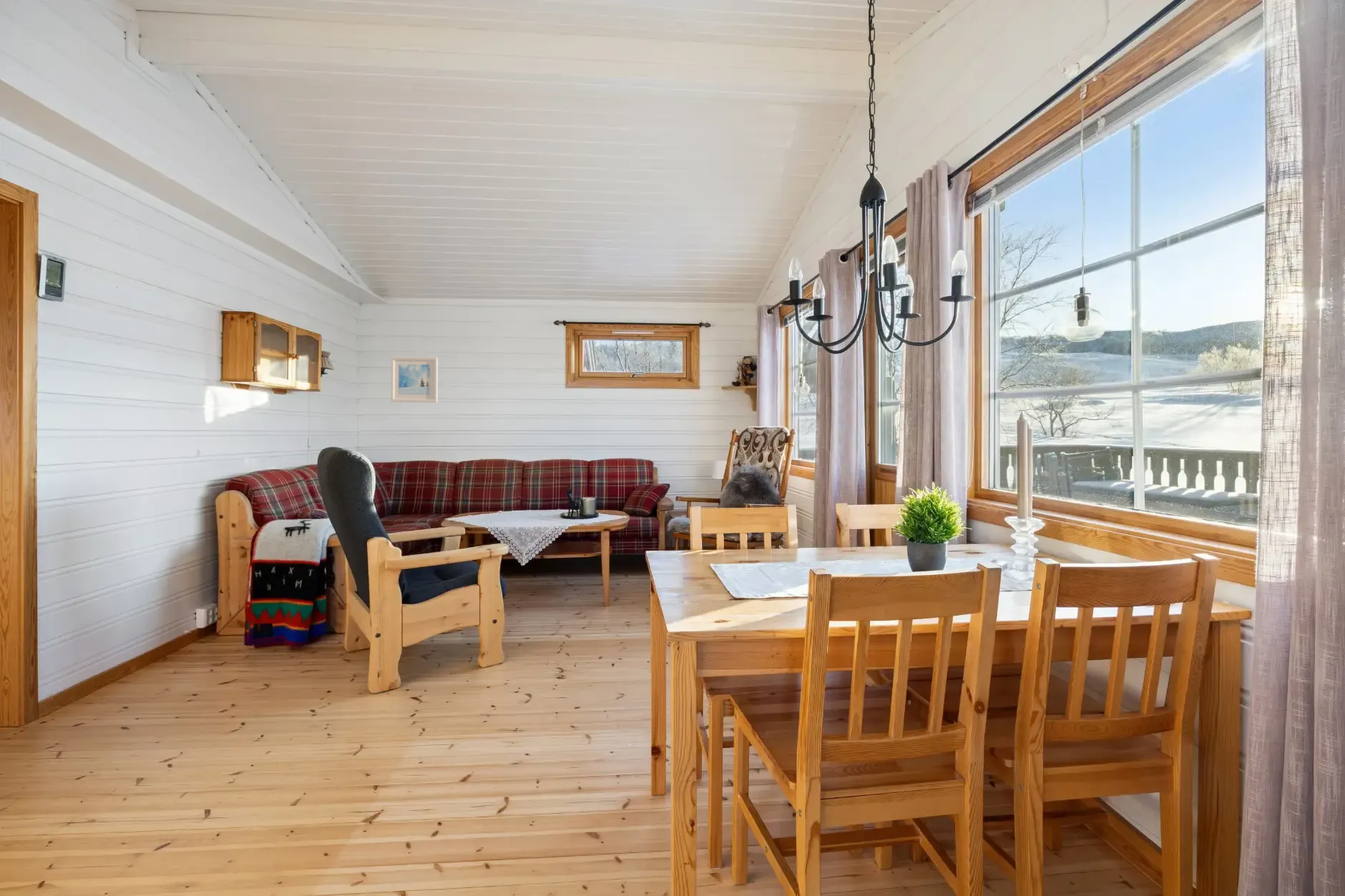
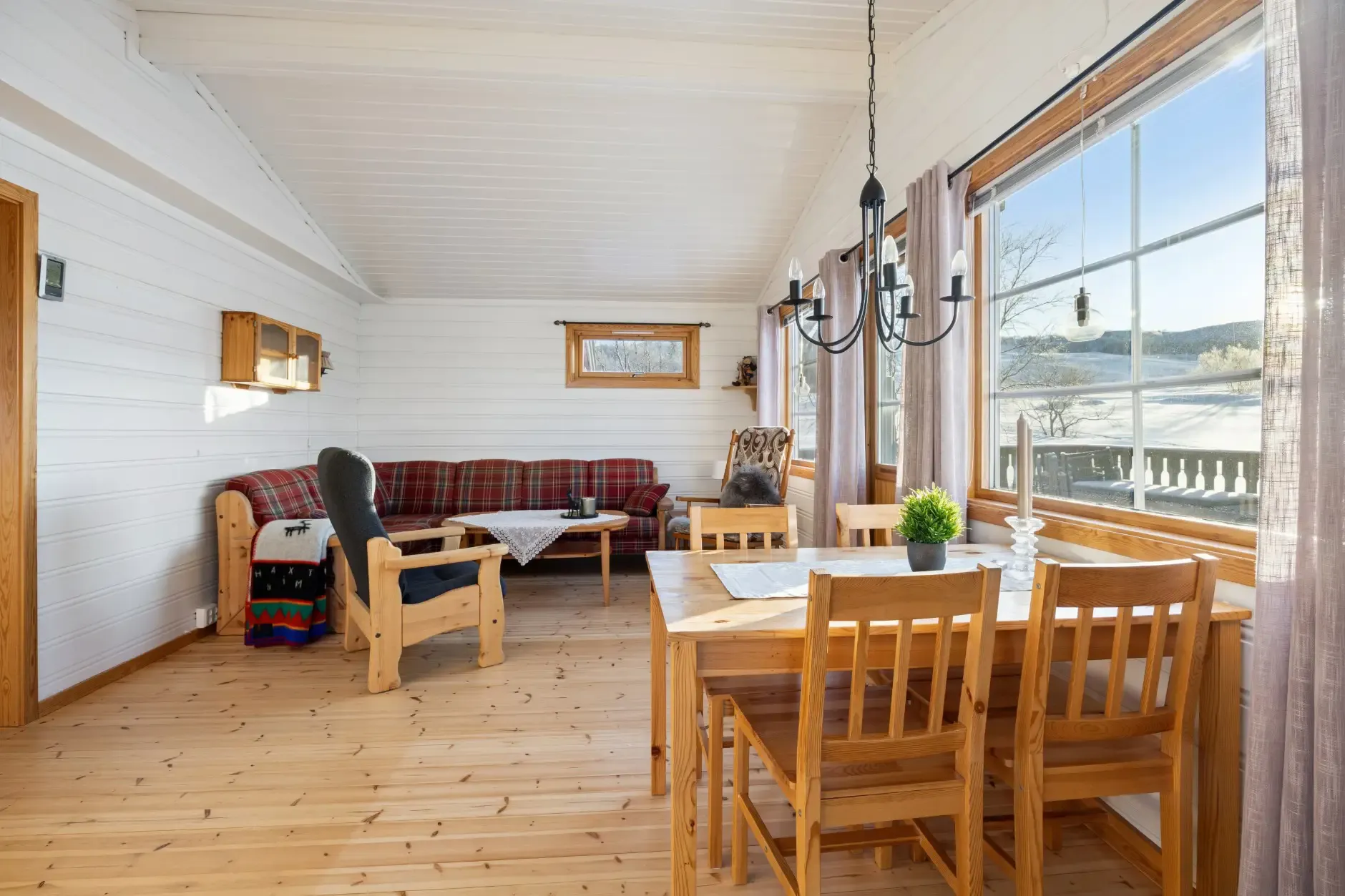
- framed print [390,356,439,403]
